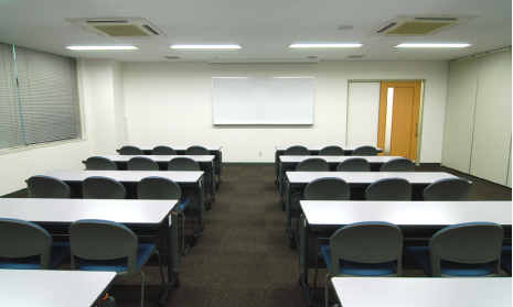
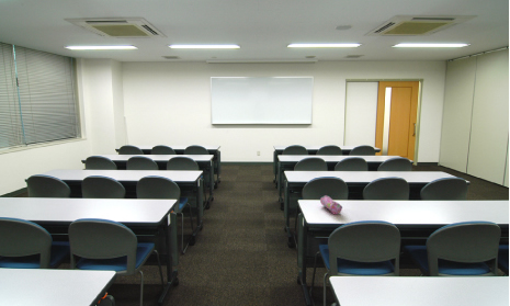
+ pencil case [319,194,343,215]
